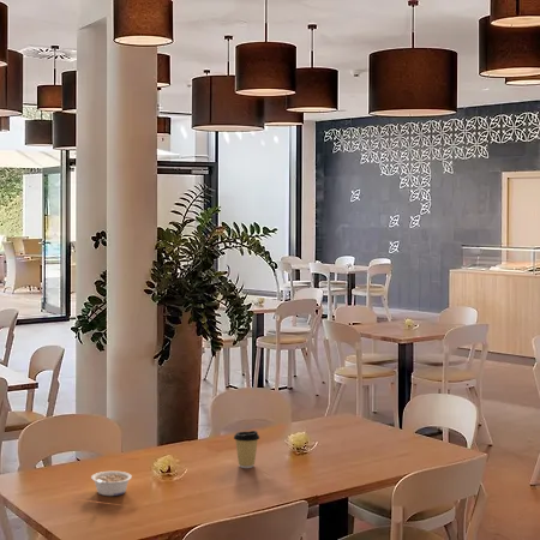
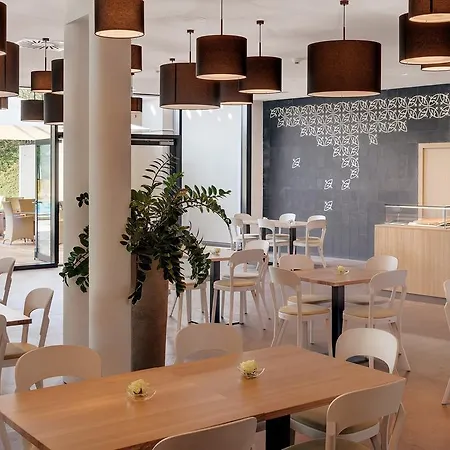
- coffee cup [233,430,260,469]
- legume [90,470,133,497]
